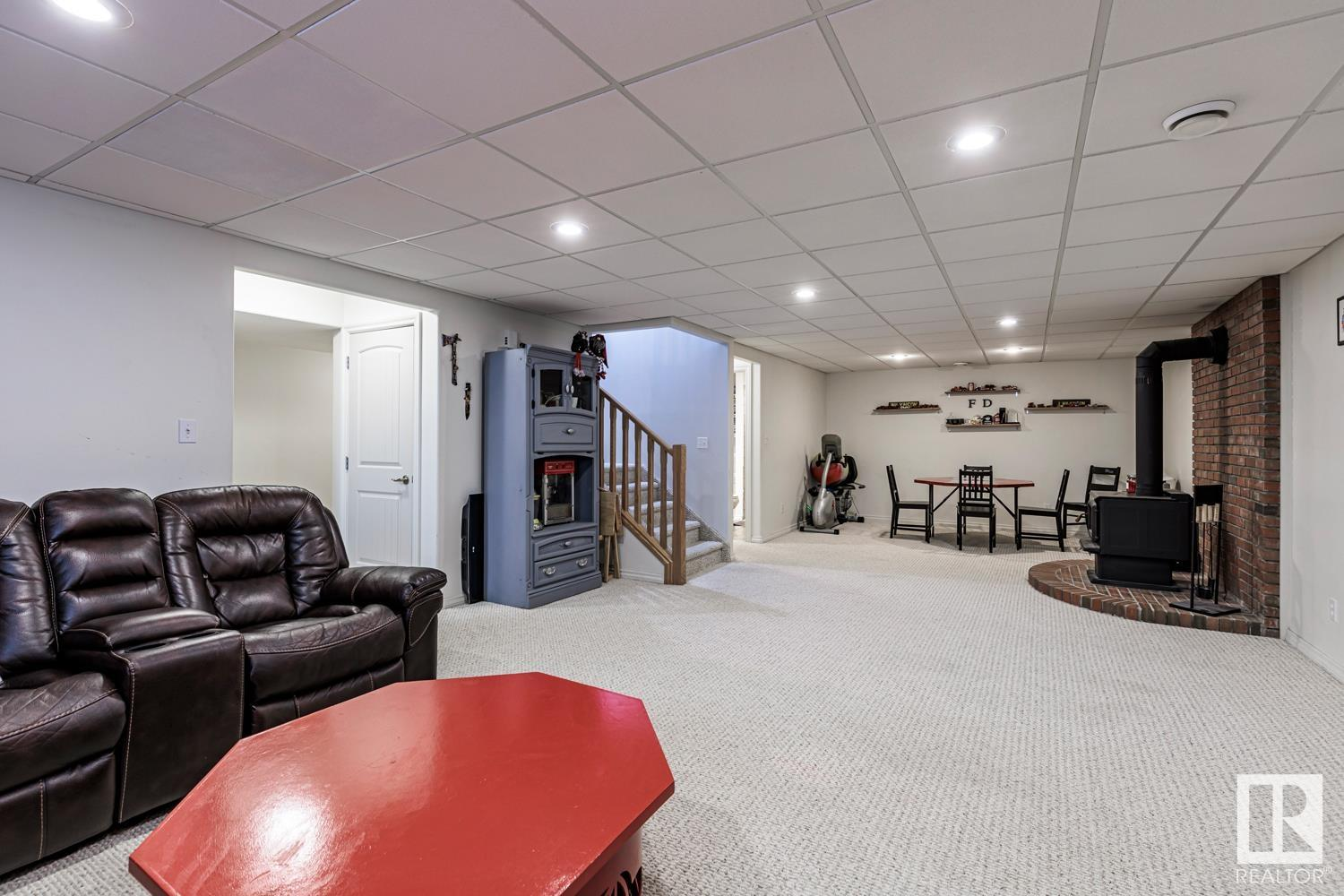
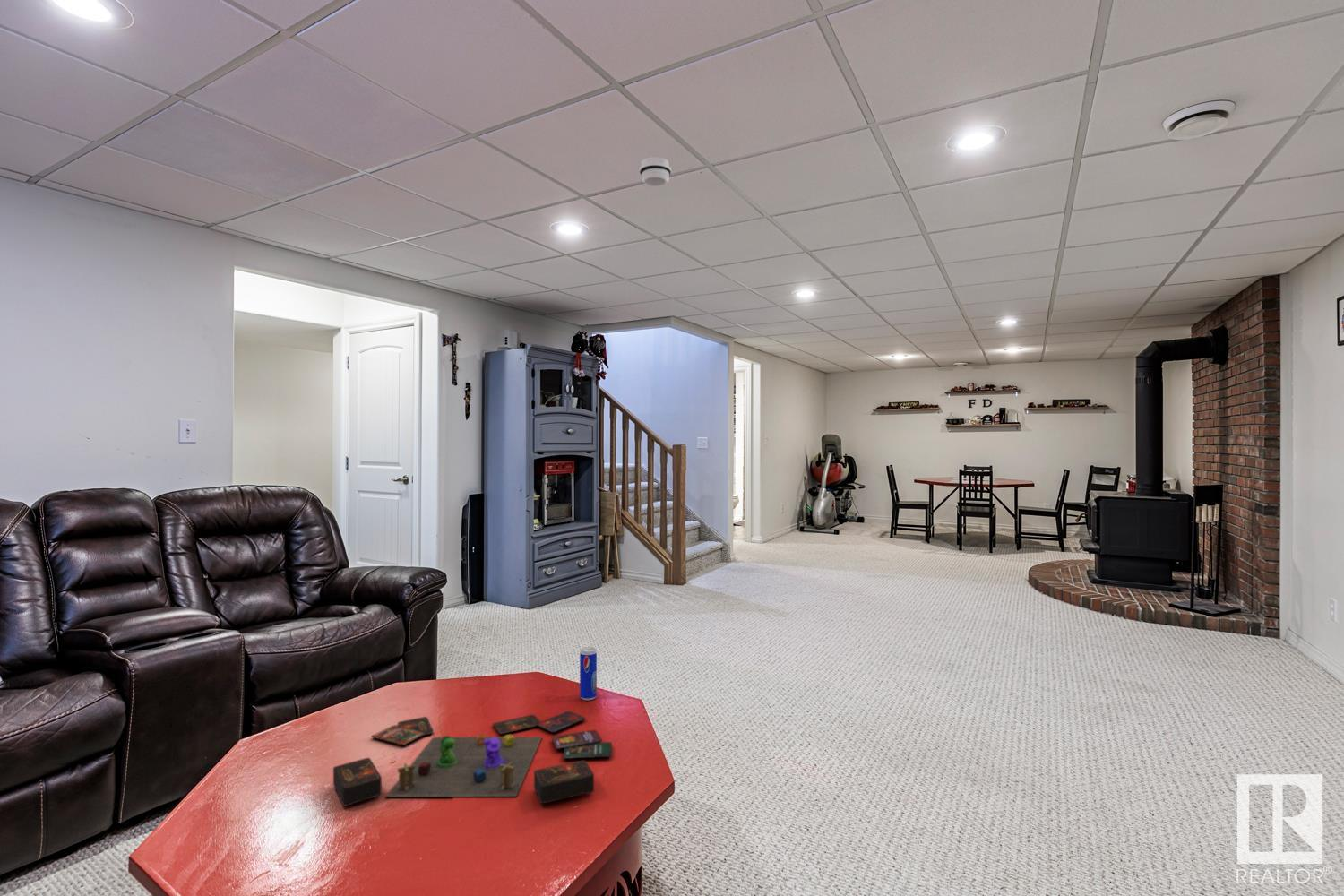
+ beverage can [579,646,598,701]
+ smoke detector [639,156,672,187]
+ board game [332,711,613,807]
